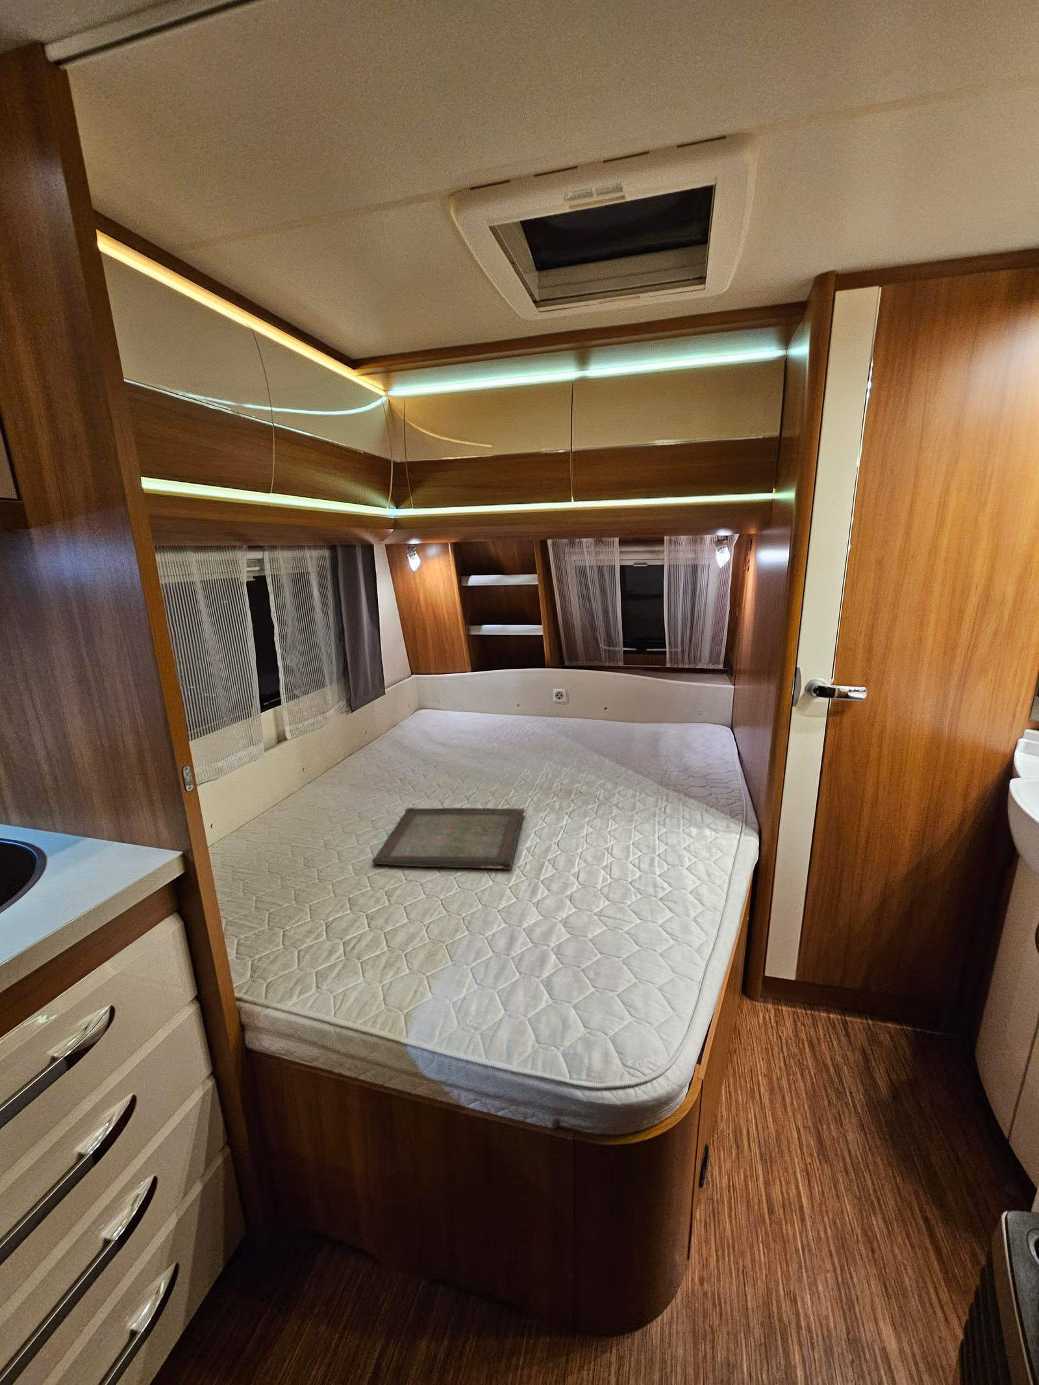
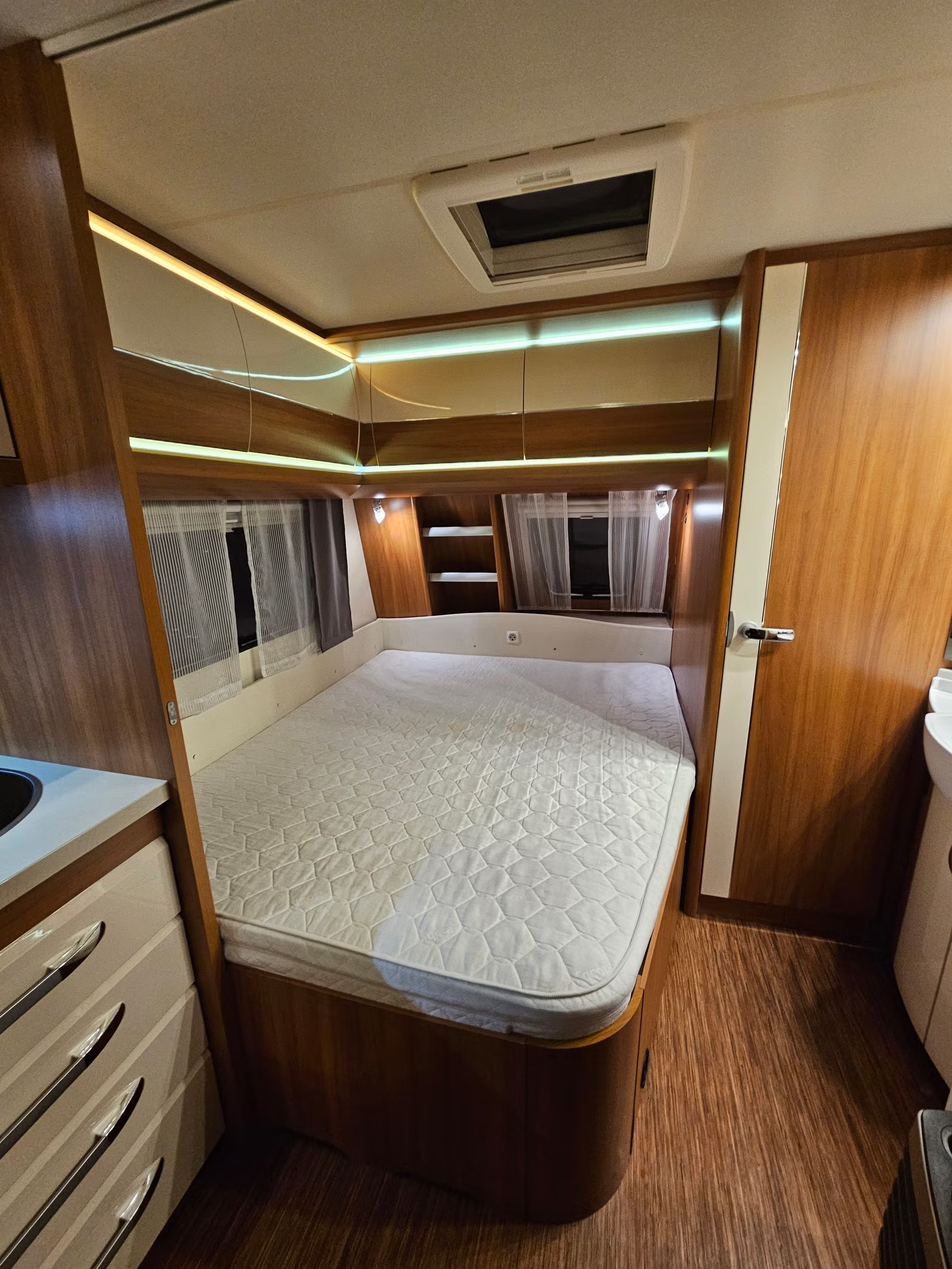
- serving tray [371,807,525,870]
